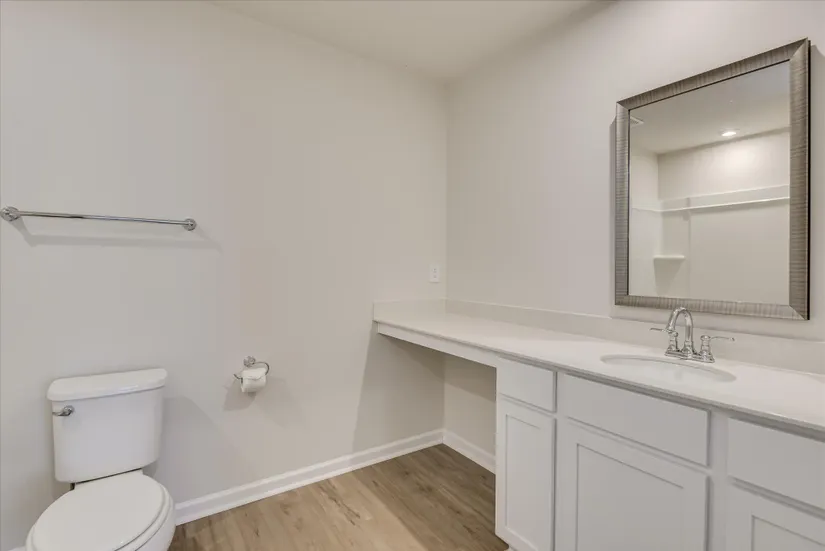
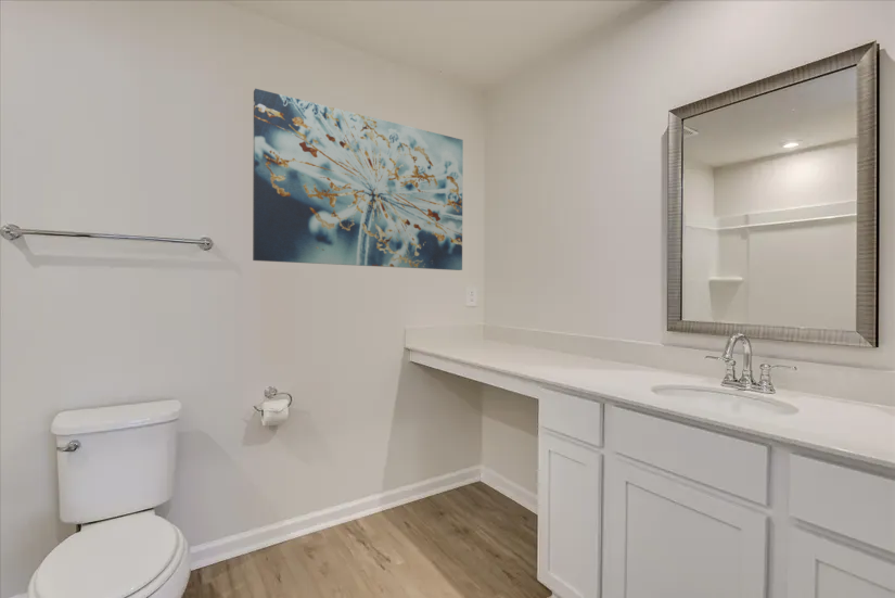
+ wall art [252,88,464,271]
